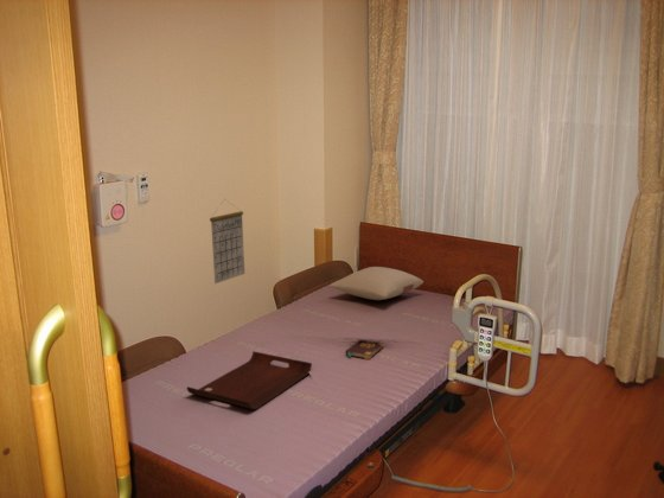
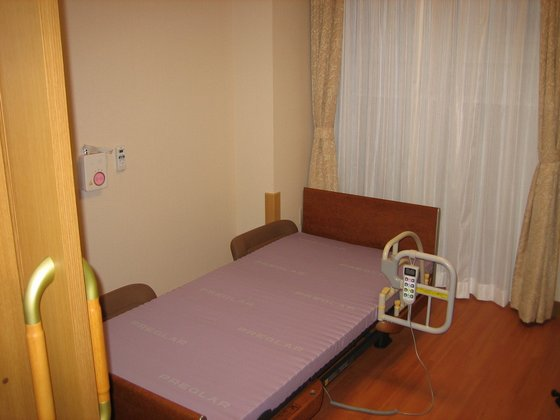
- book [344,339,384,360]
- calendar [209,198,245,285]
- pillow [328,266,424,301]
- serving tray [186,350,313,410]
